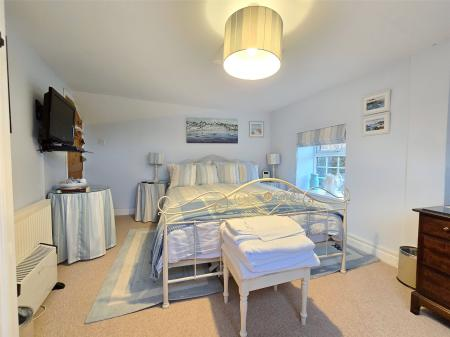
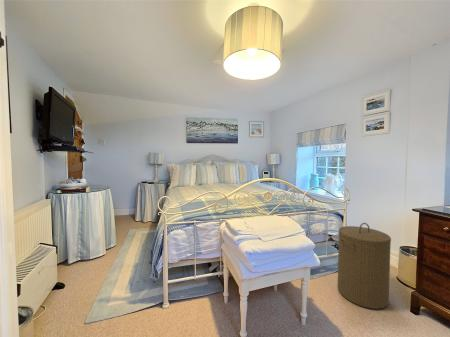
+ laundry hamper [337,222,392,310]
